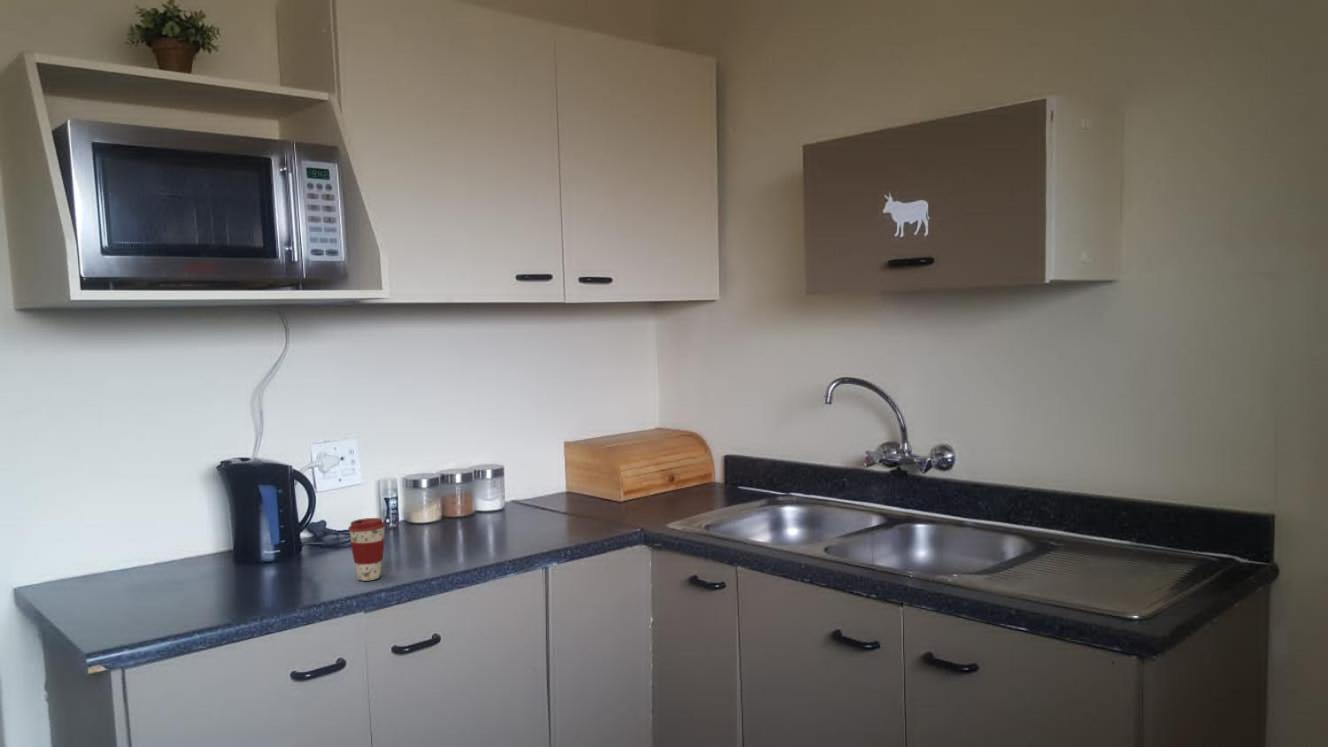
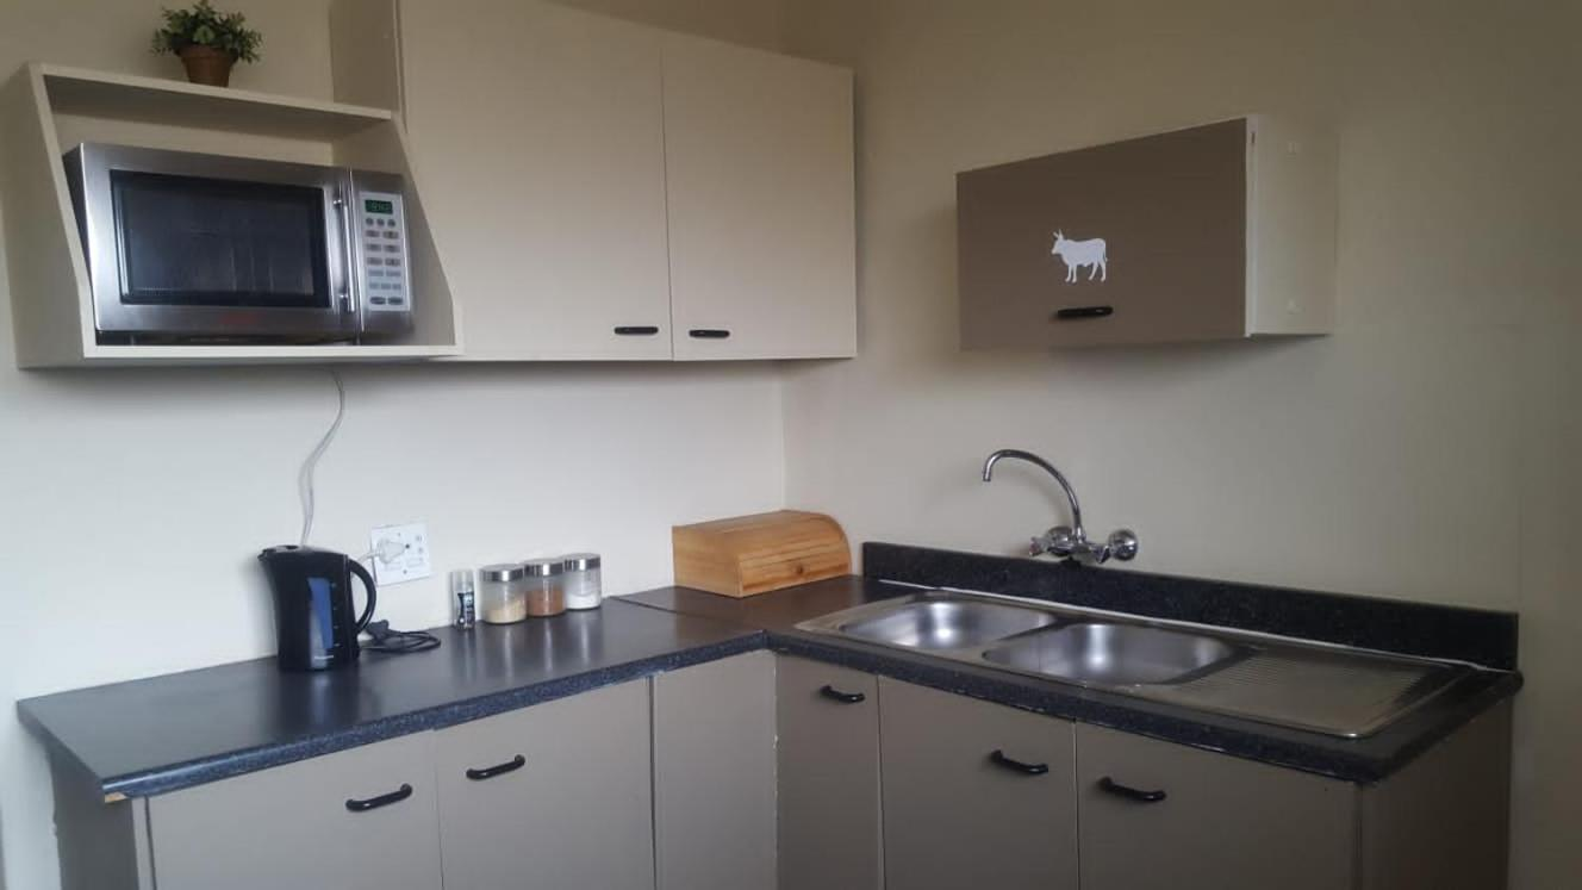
- coffee cup [347,517,387,582]
